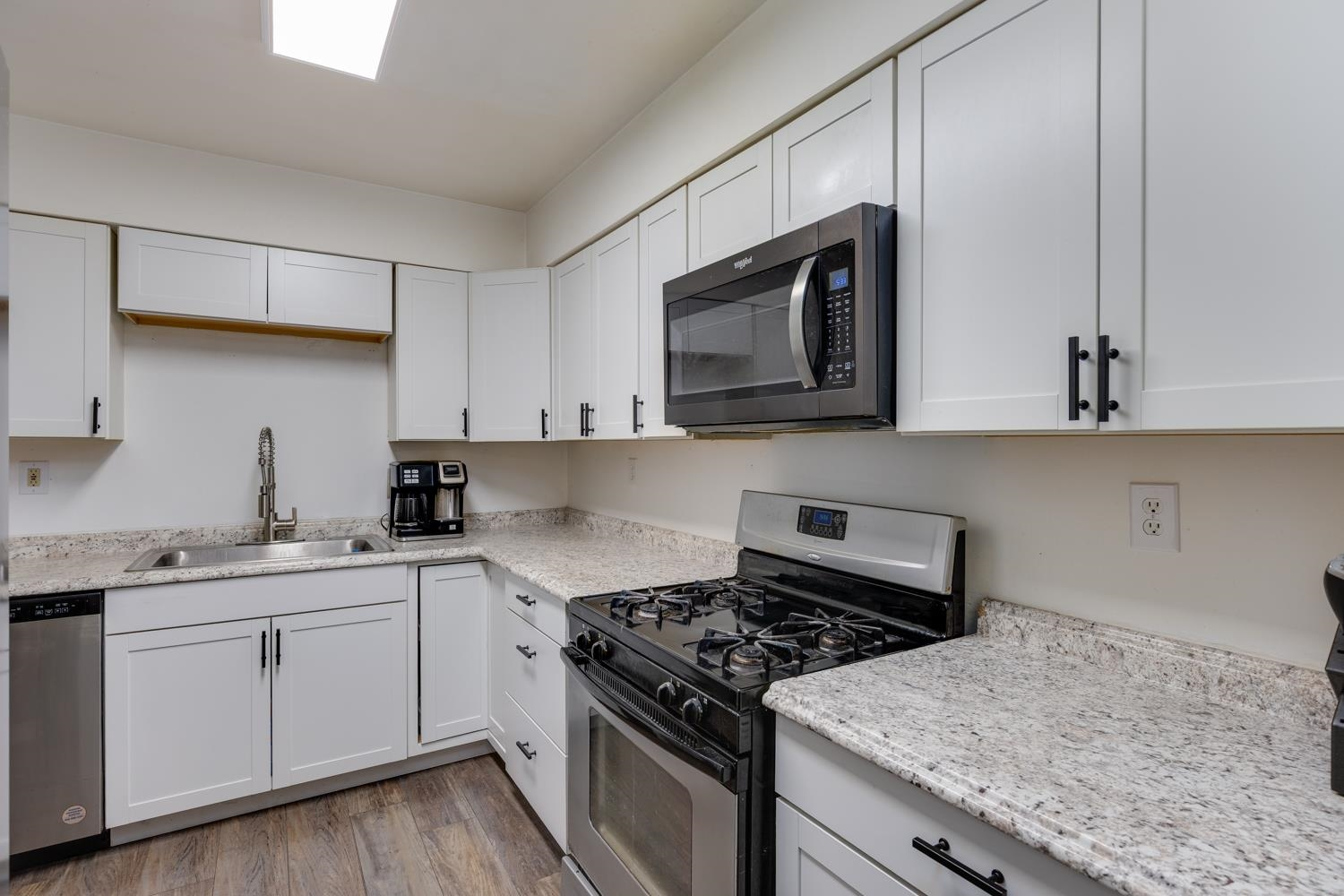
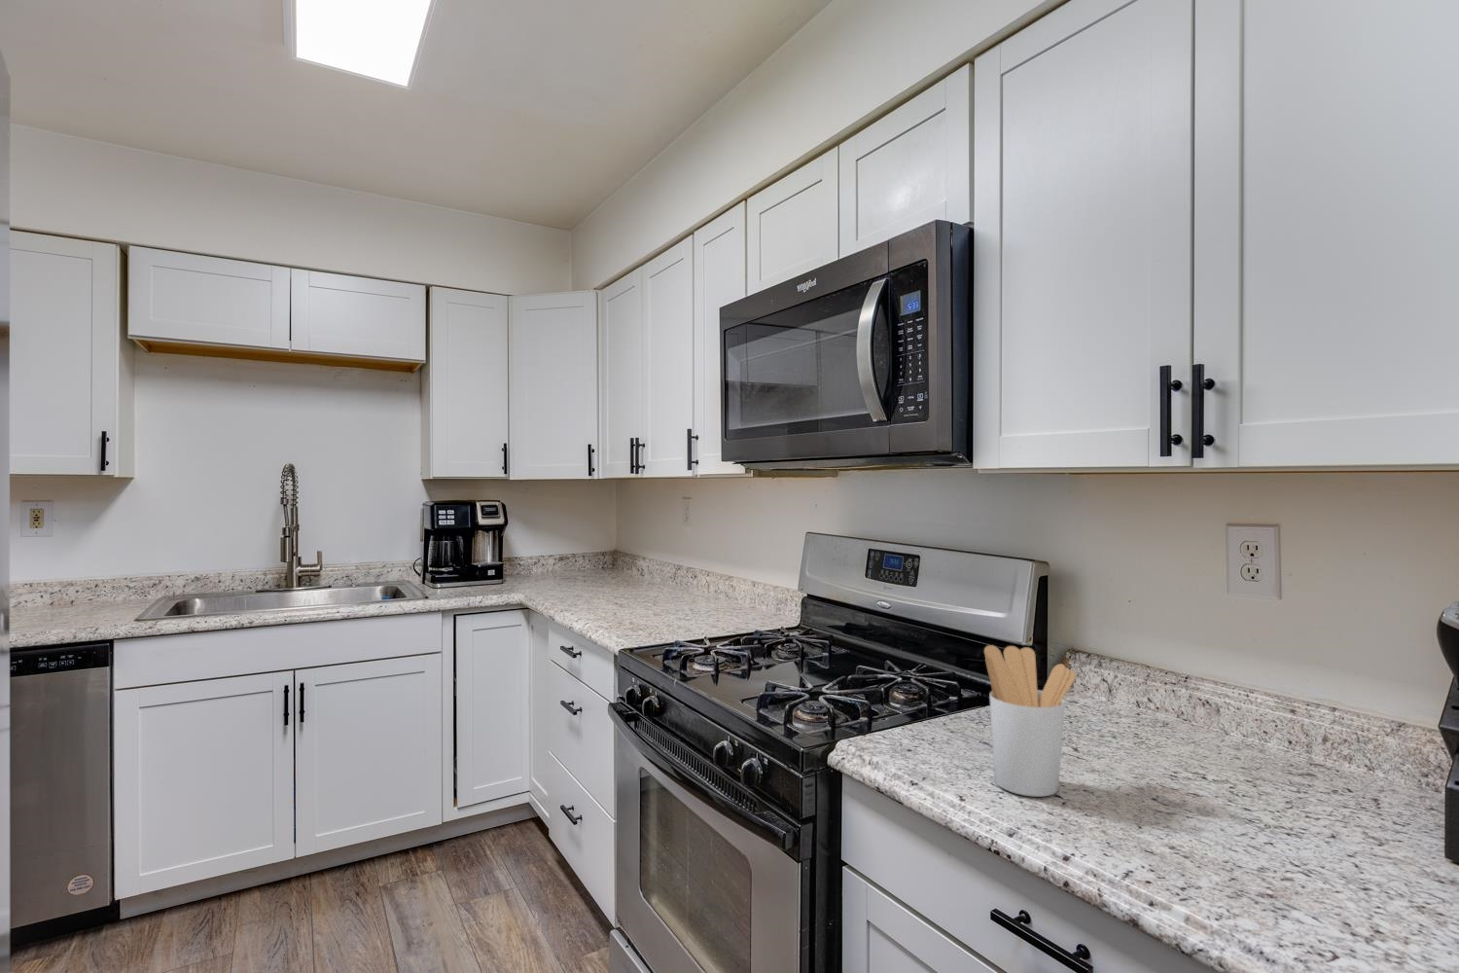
+ utensil holder [984,644,1077,798]
